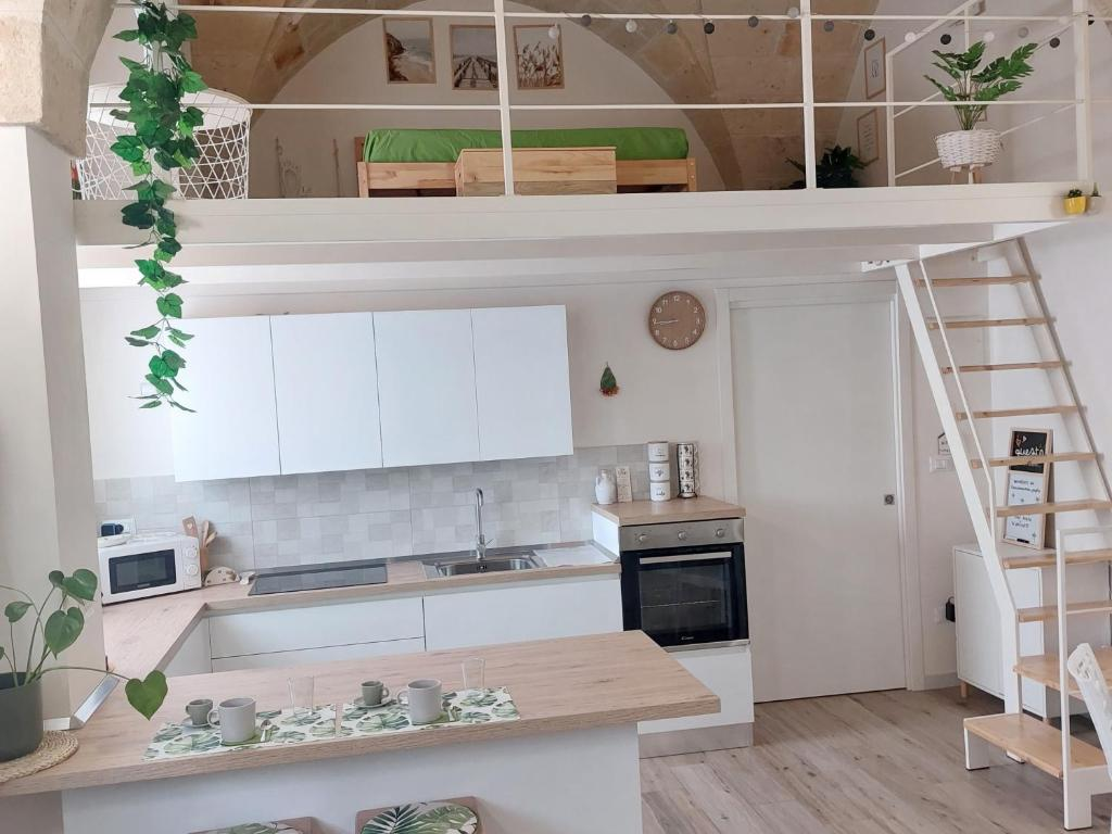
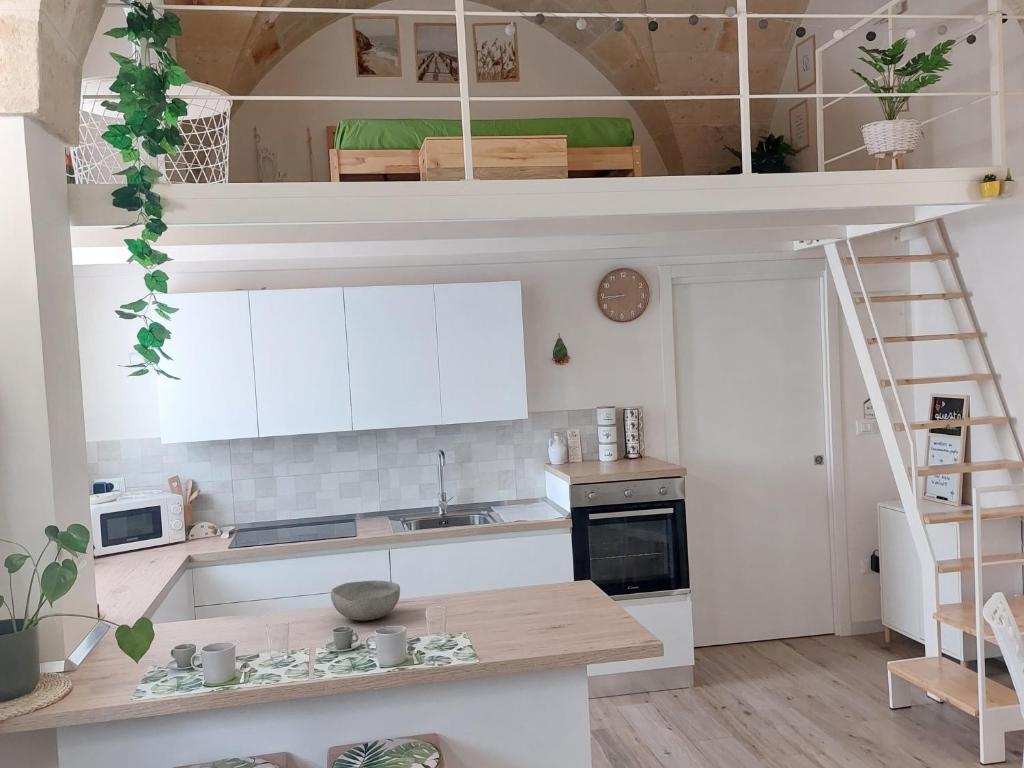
+ bowl [330,579,401,621]
